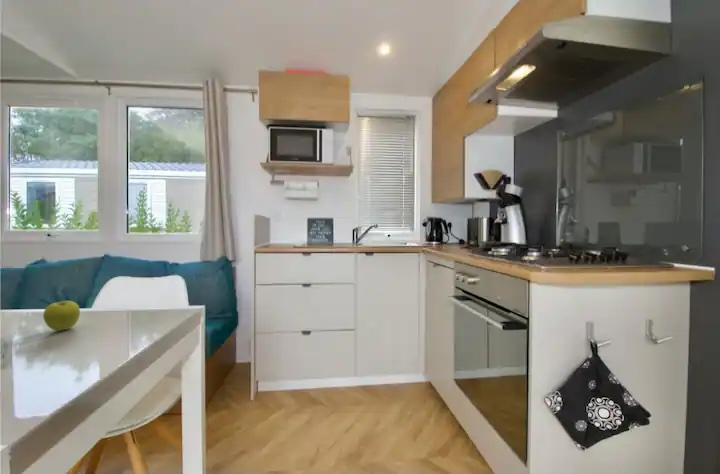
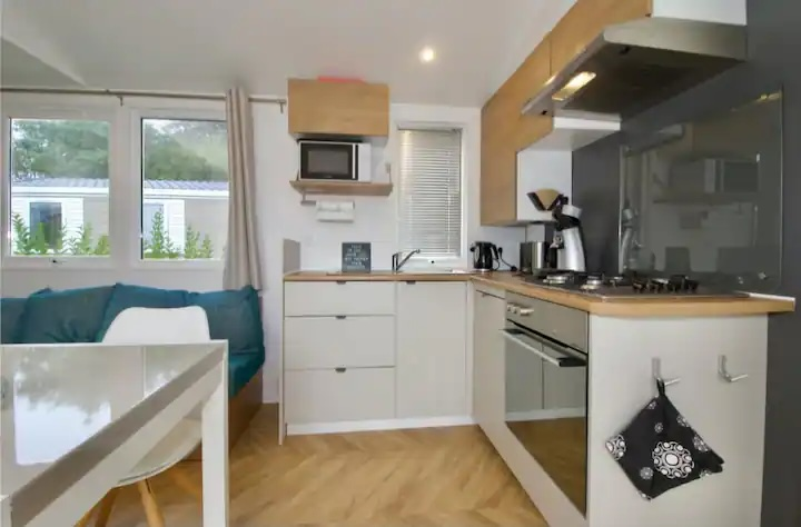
- fruit [42,300,81,331]
